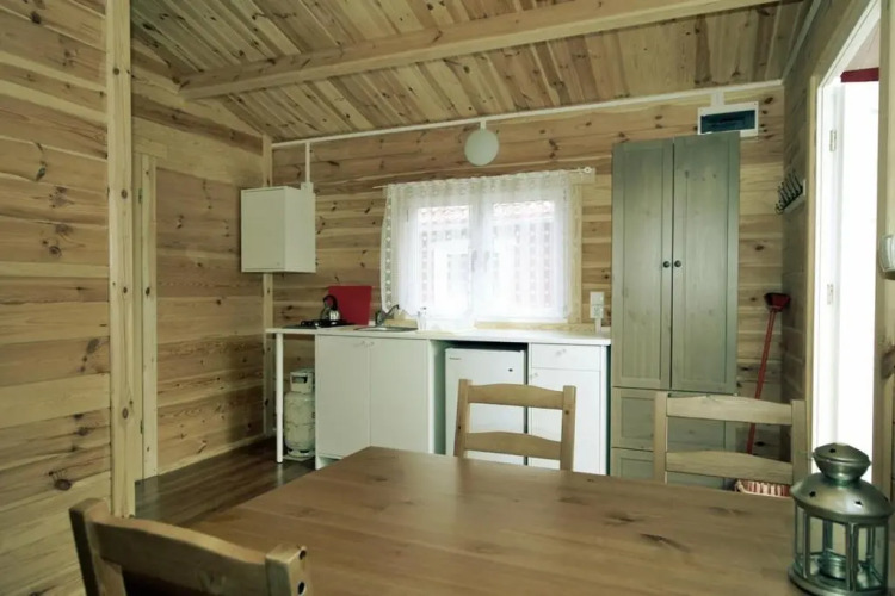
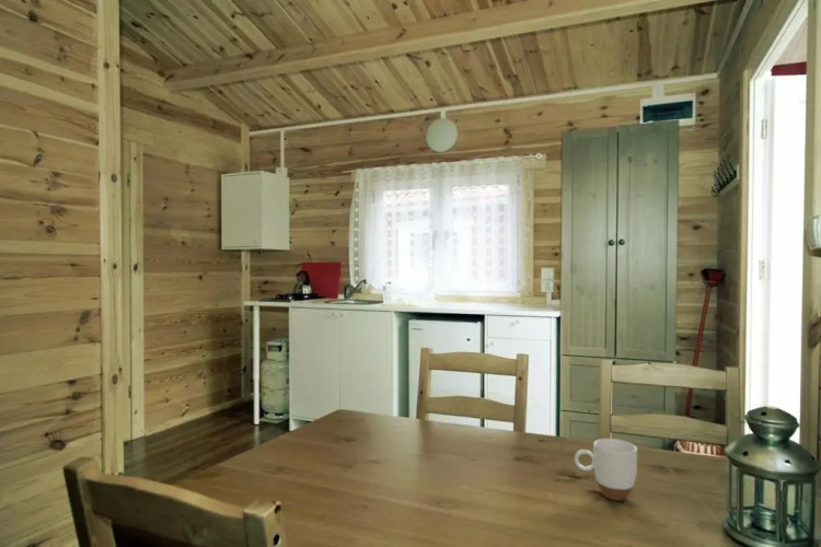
+ mug [574,438,638,502]
